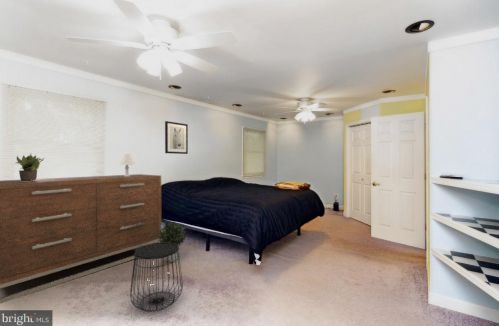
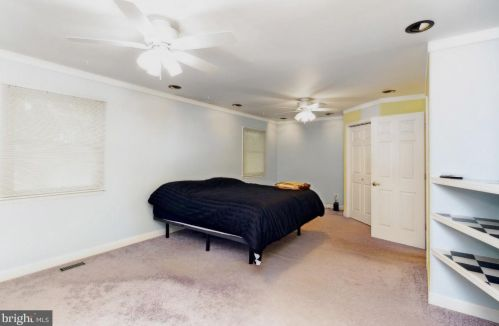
- side table [129,242,184,312]
- potted plant [15,153,45,181]
- table lamp [117,153,137,176]
- wall art [164,120,189,155]
- potted plant [158,220,187,263]
- dresser [0,173,162,305]
